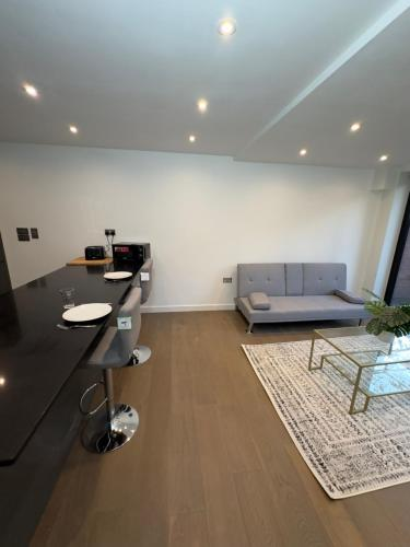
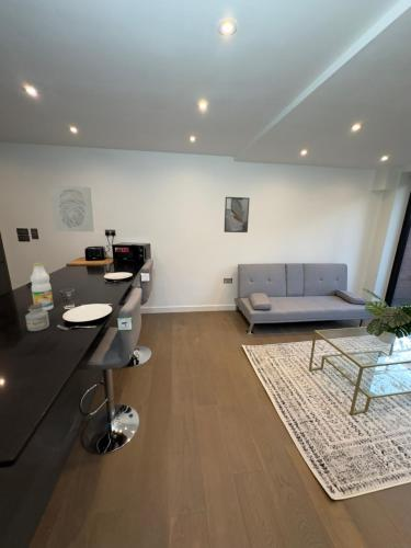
+ jar [24,304,50,332]
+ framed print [224,196,250,233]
+ bottle [30,262,55,311]
+ wall art [48,184,95,232]
